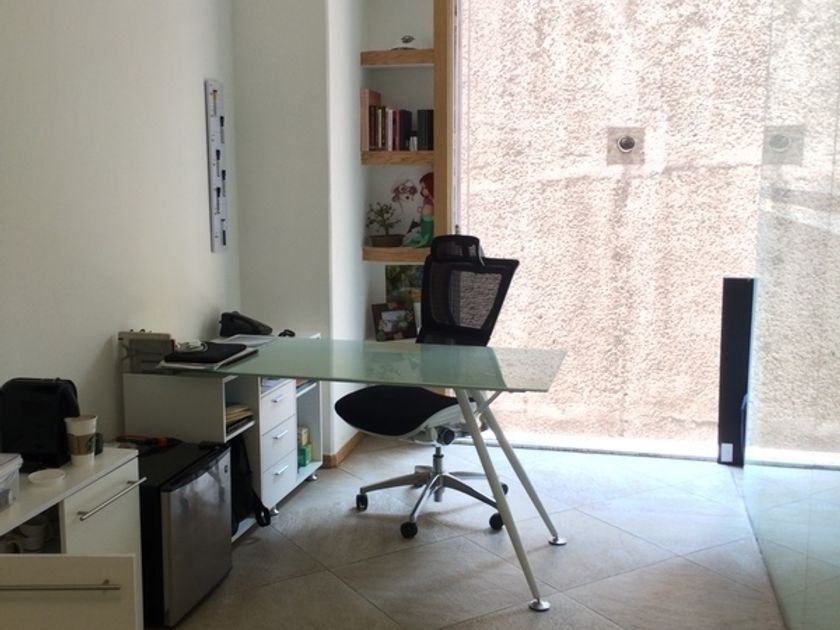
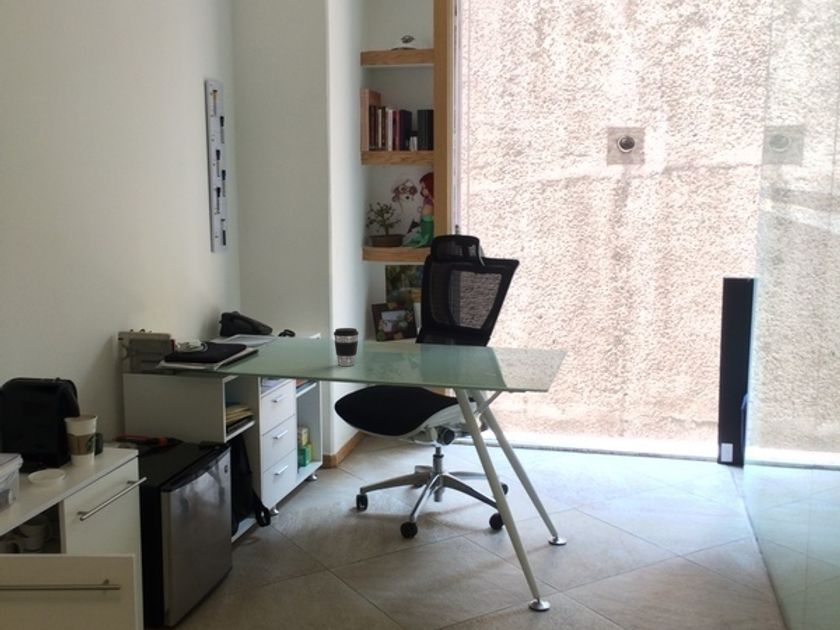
+ coffee cup [332,327,360,367]
